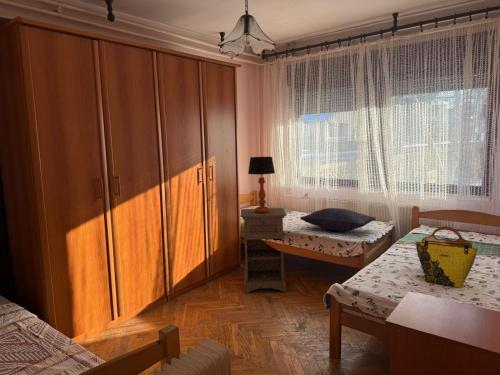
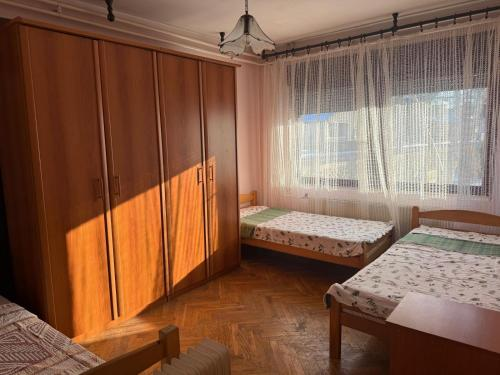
- pillow [299,207,377,232]
- tote bag [414,226,479,289]
- nightstand [239,207,288,294]
- table lamp [247,156,276,213]
